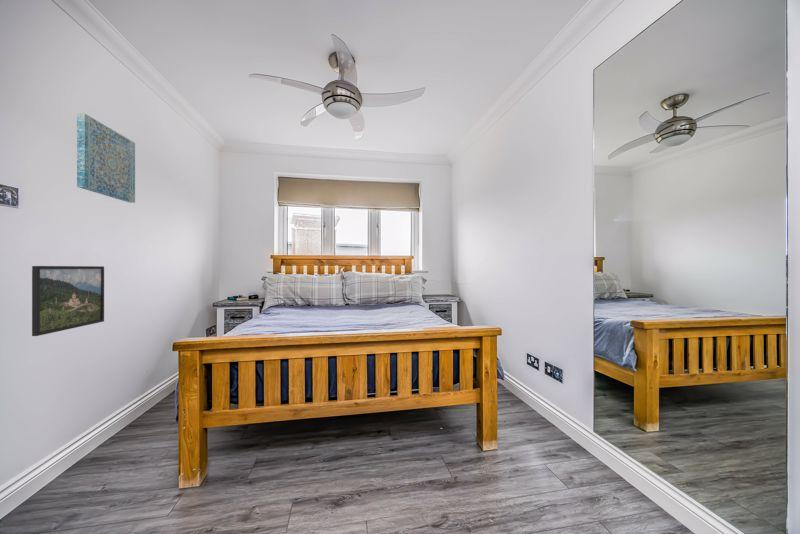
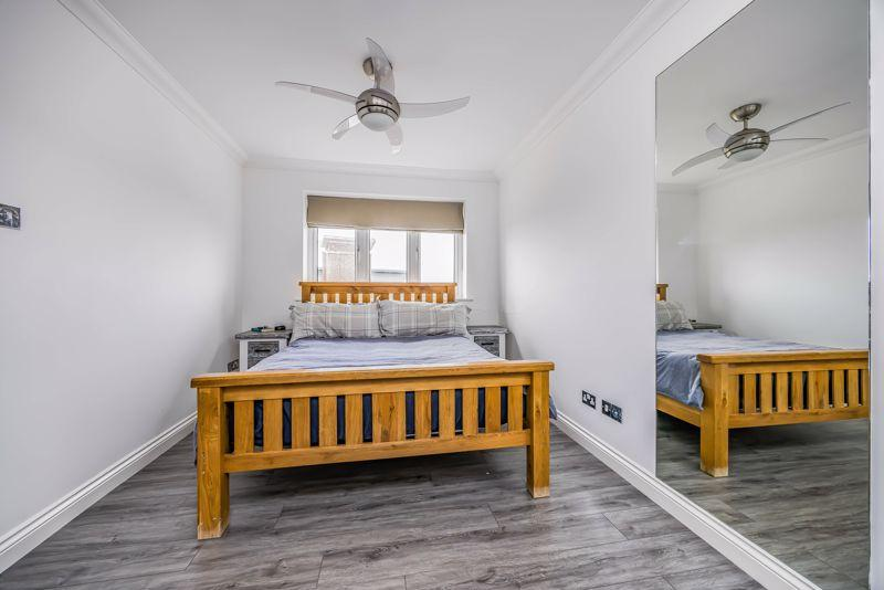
- wall art [76,112,136,204]
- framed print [31,265,105,337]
